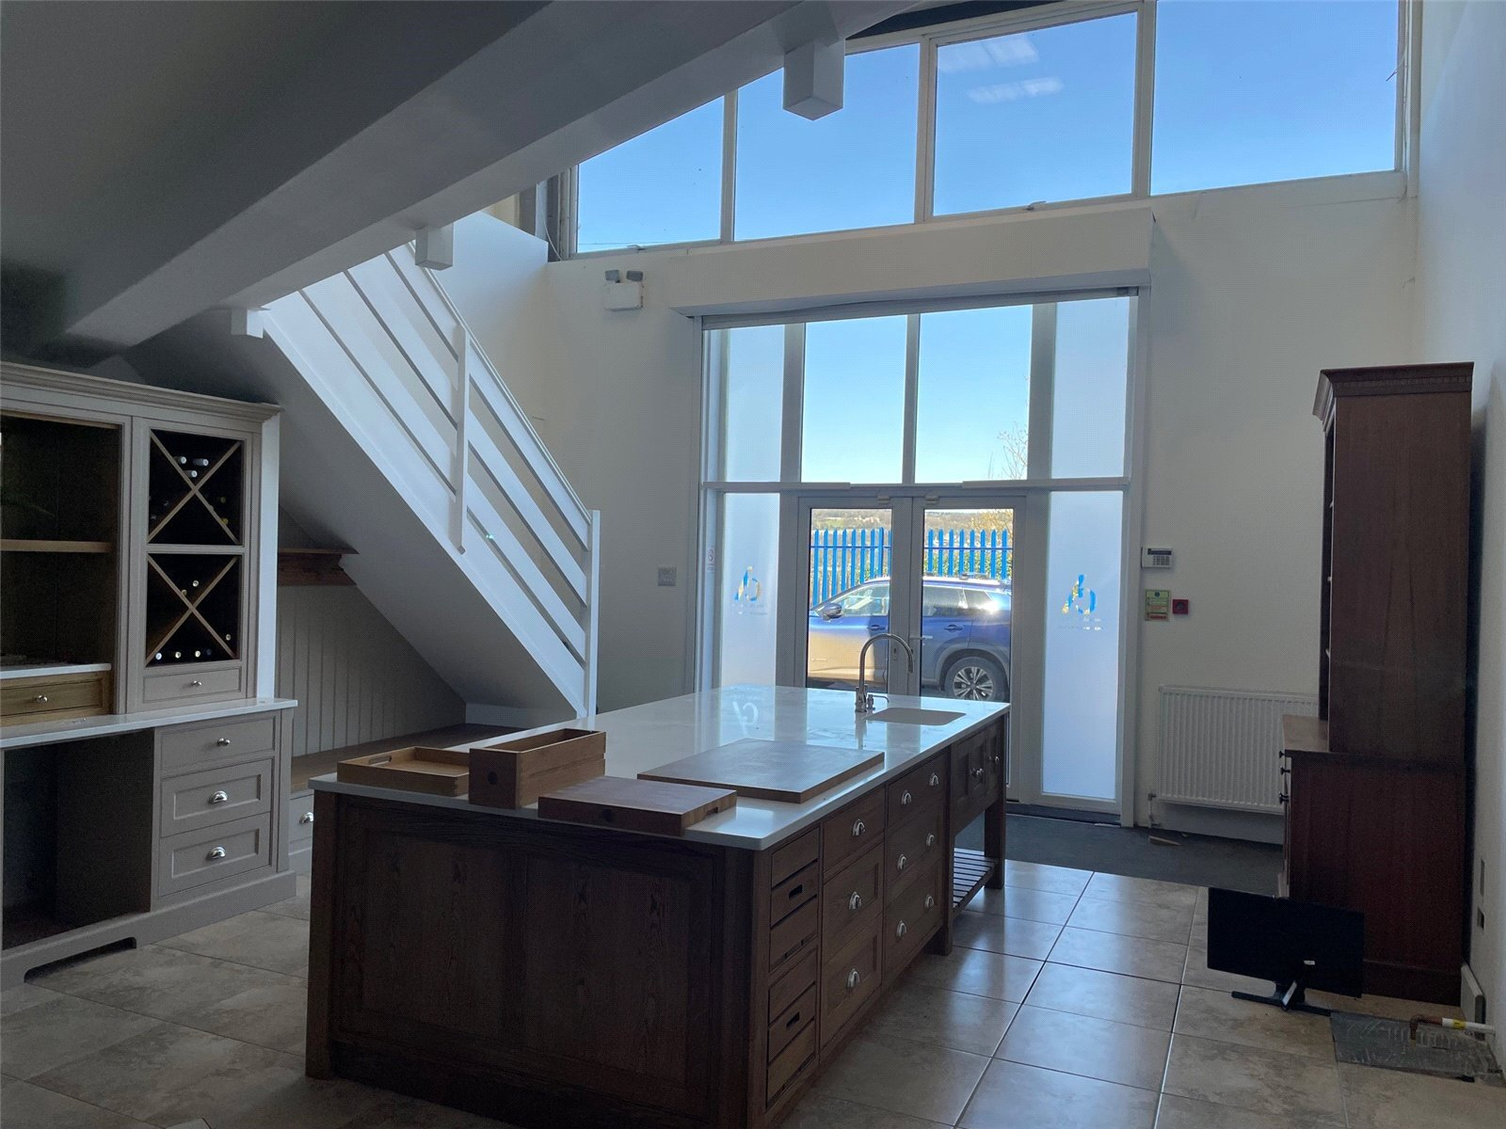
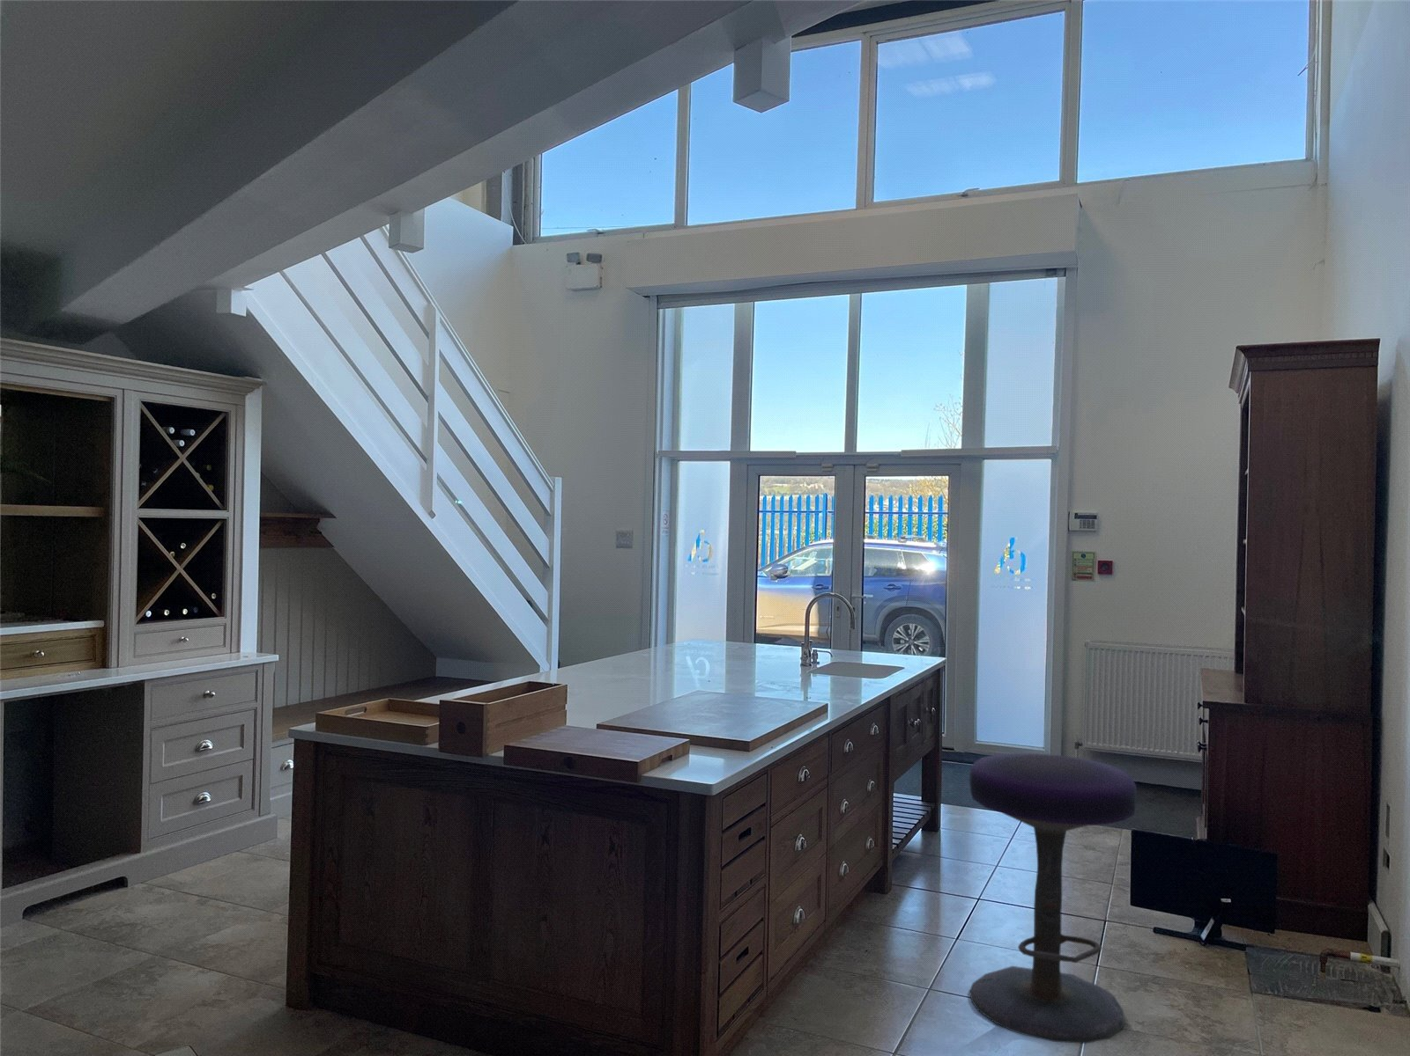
+ stool [968,752,1138,1045]
